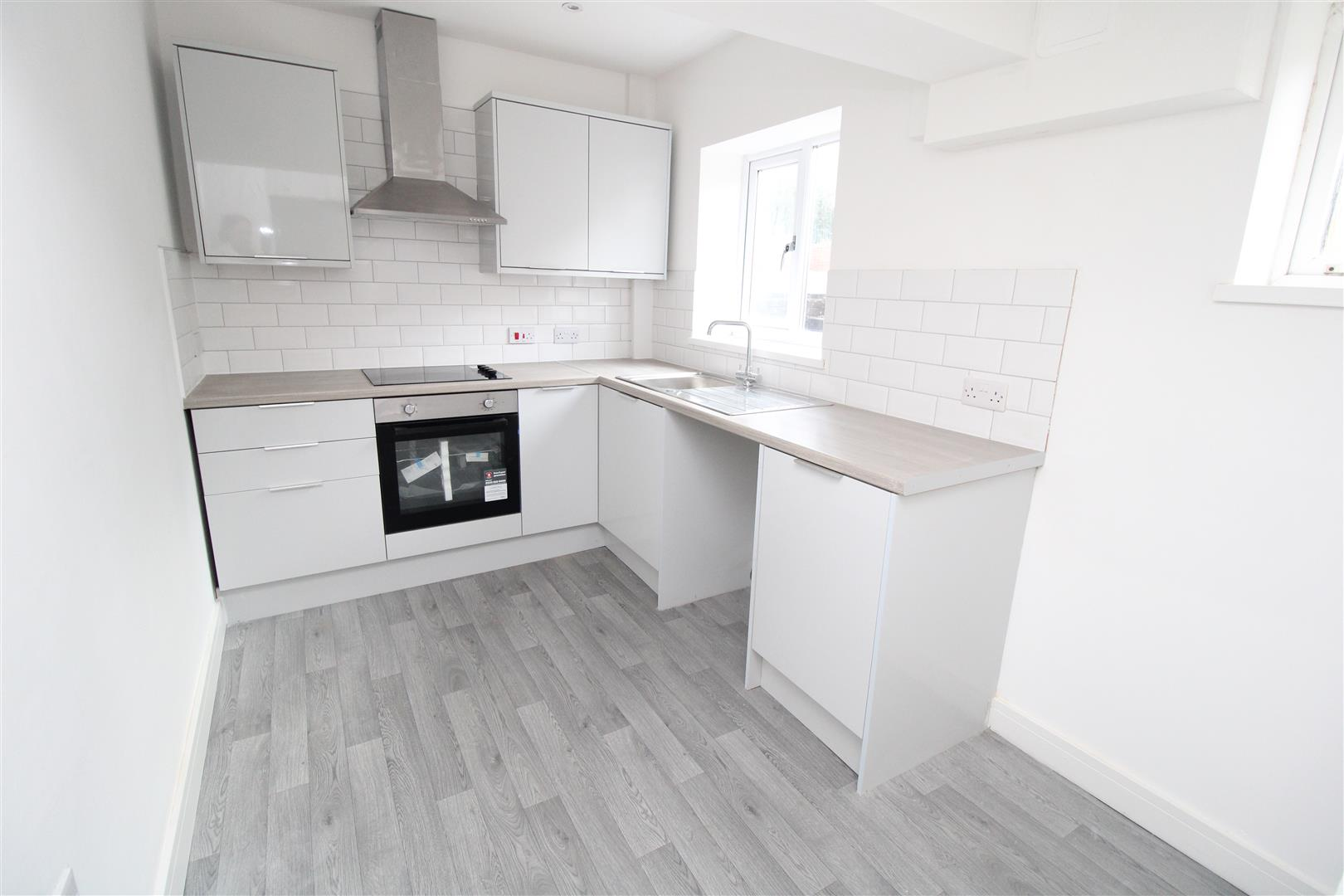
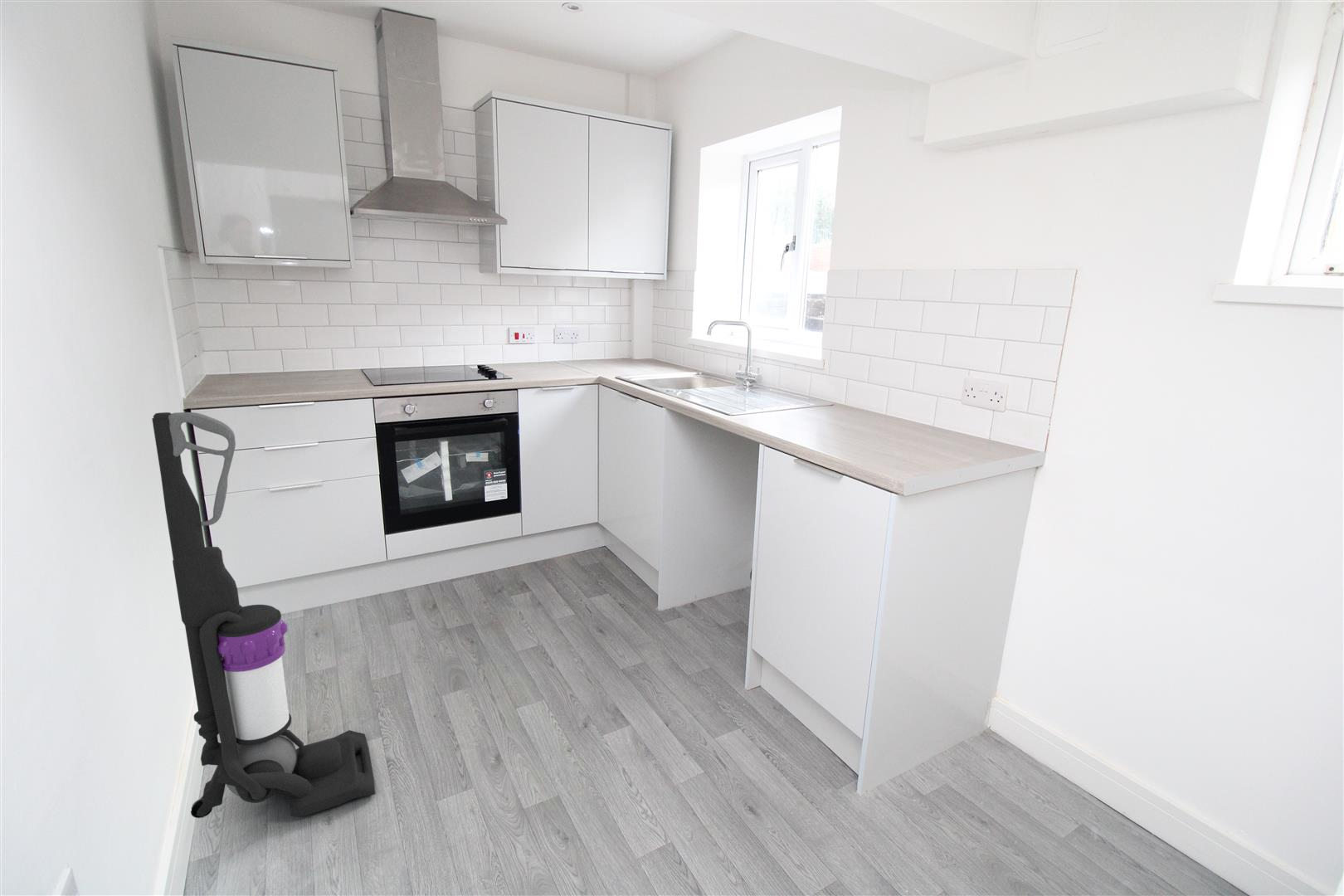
+ vacuum cleaner [151,411,376,819]
